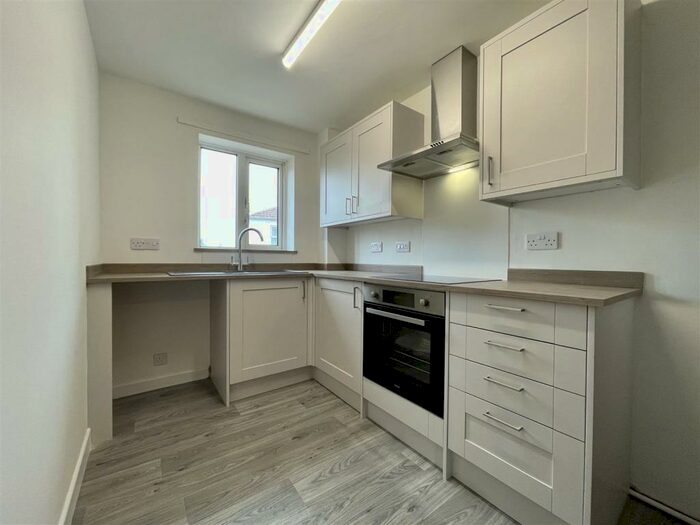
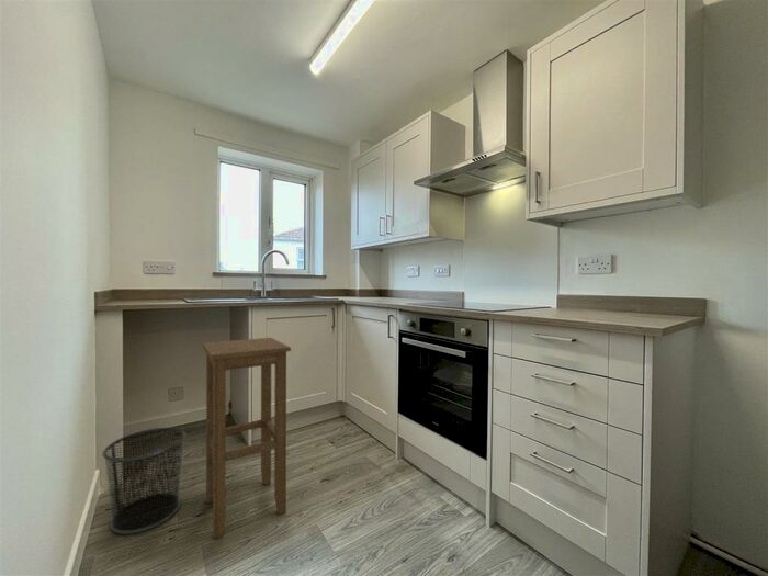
+ waste bin [101,427,188,535]
+ stool [202,337,292,540]
